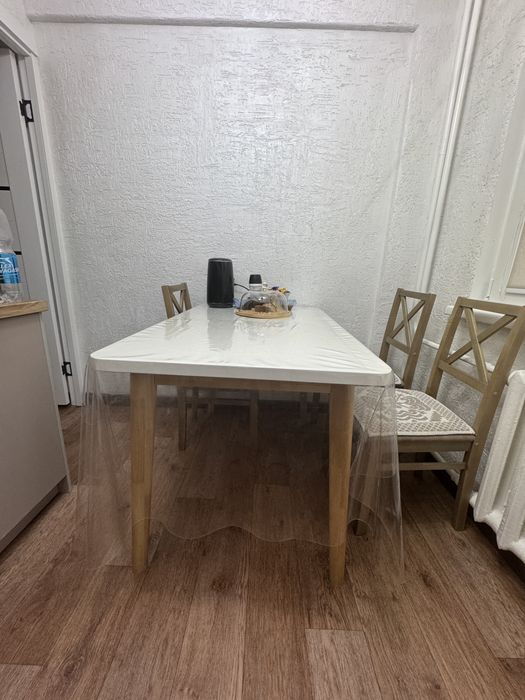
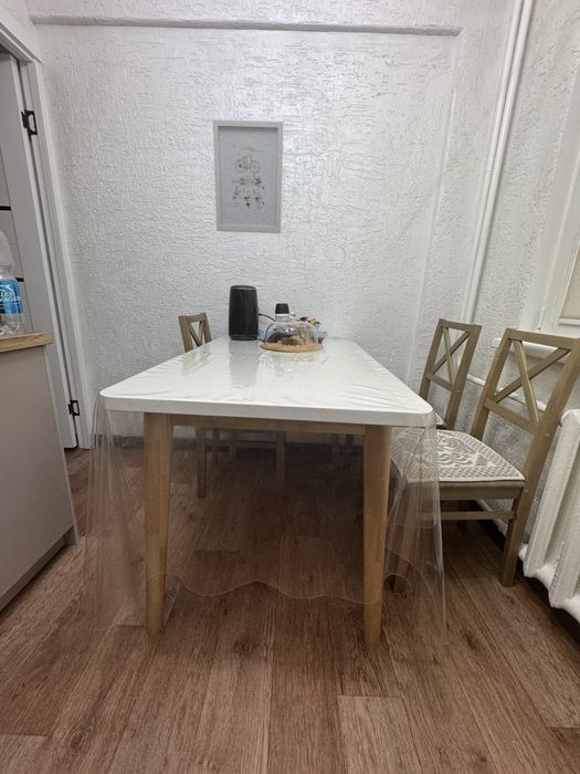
+ wall art [212,118,284,234]
